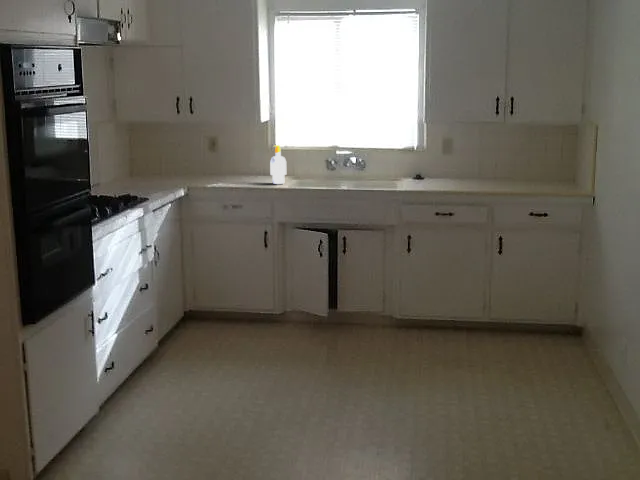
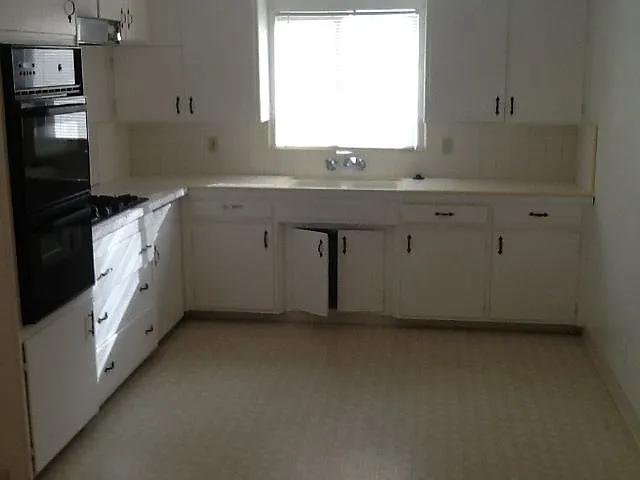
- soap bottle [269,144,287,185]
